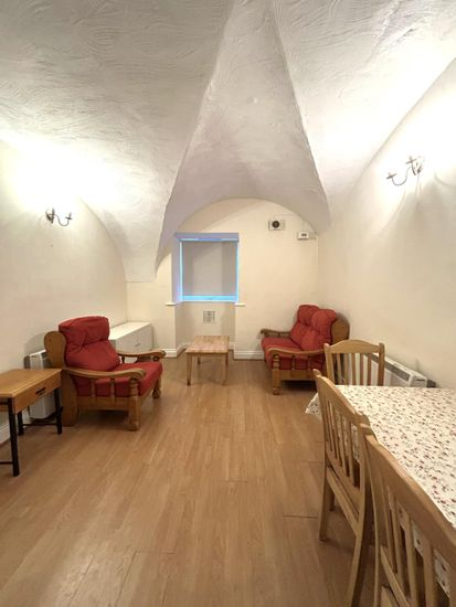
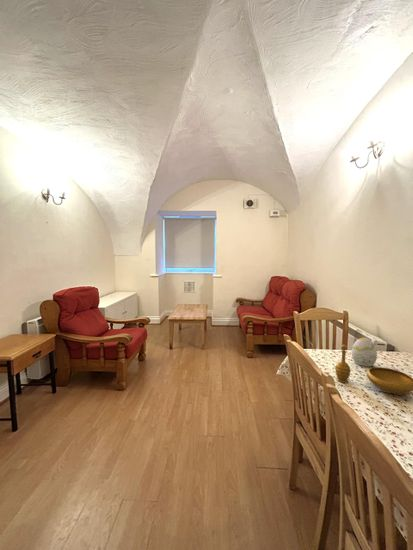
+ decorative egg [351,337,378,367]
+ decorative bowl [334,343,413,396]
